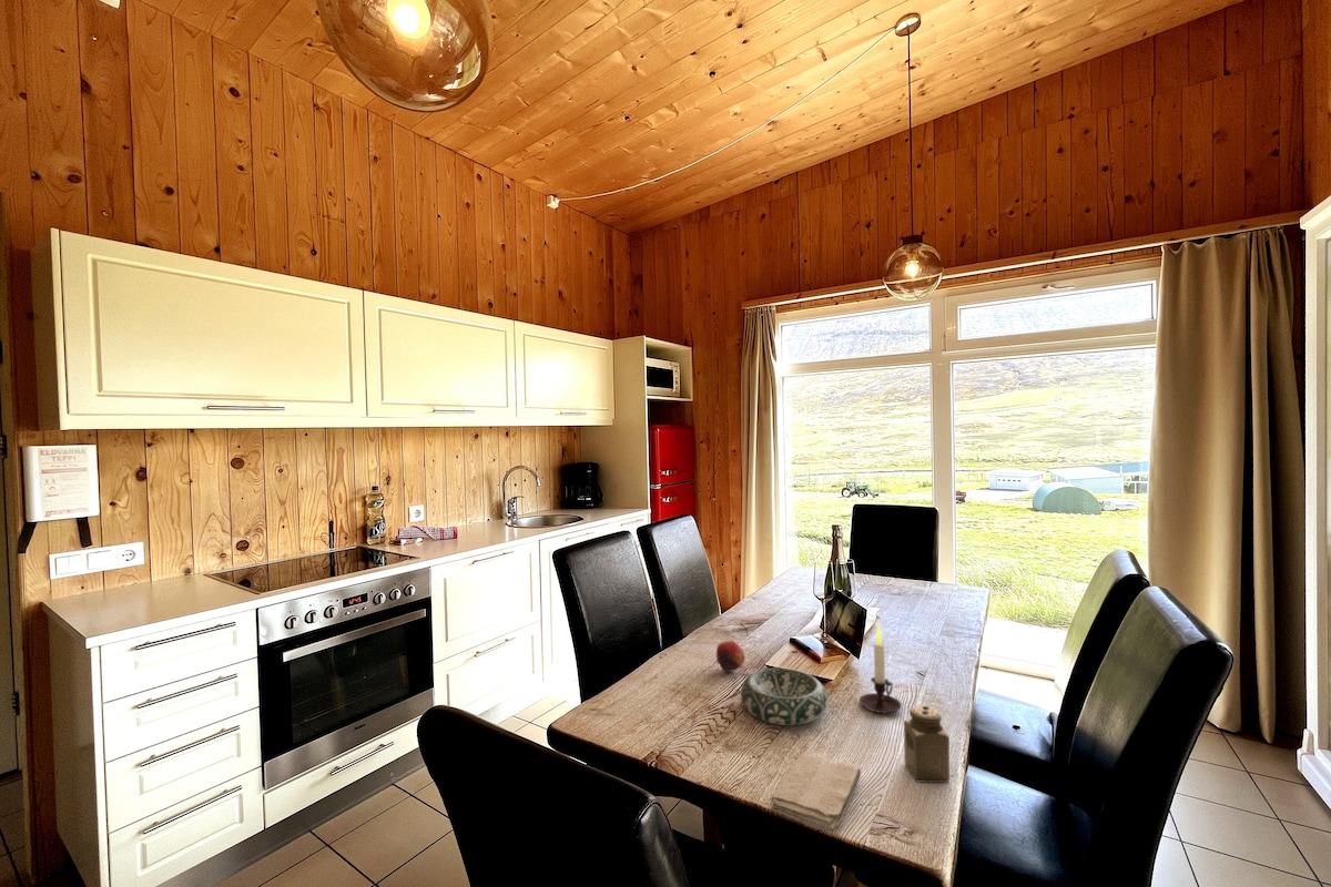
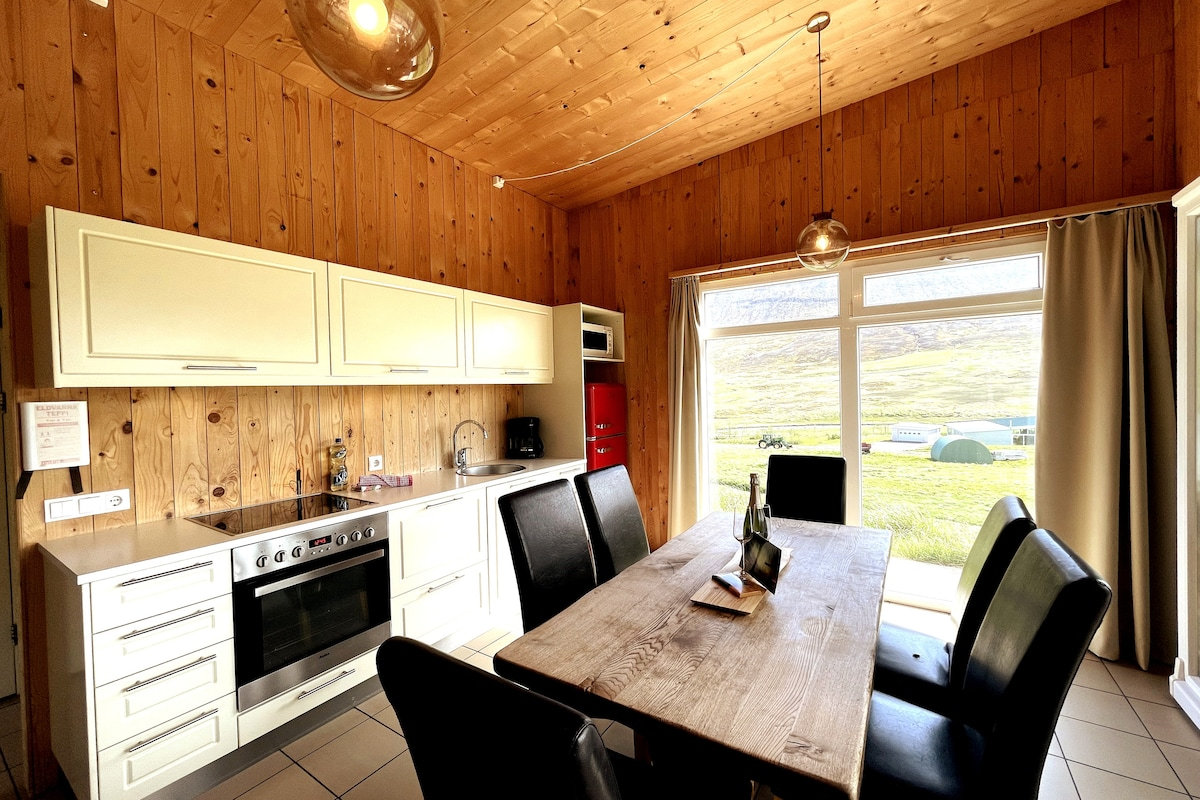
- candle [858,622,903,714]
- salt shaker [903,704,951,784]
- decorative bowl [740,667,829,726]
- fruit [715,640,746,673]
- washcloth [770,752,862,830]
